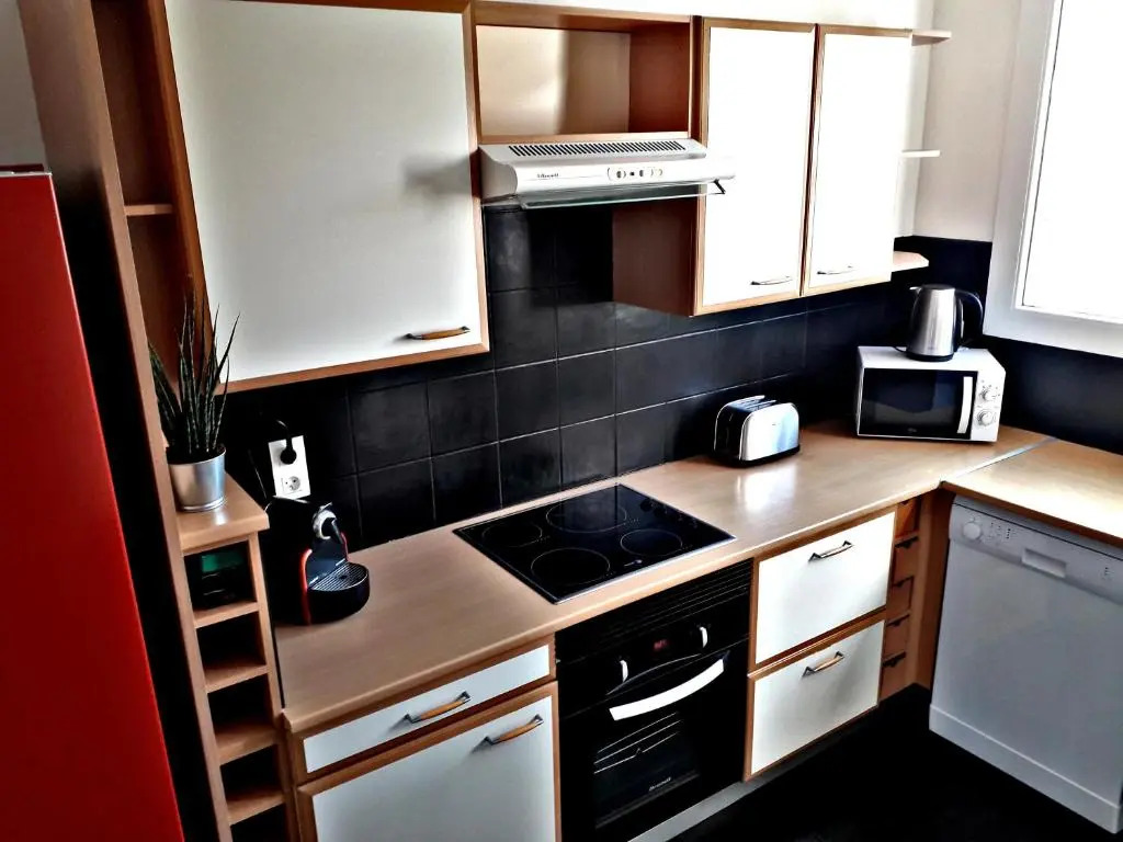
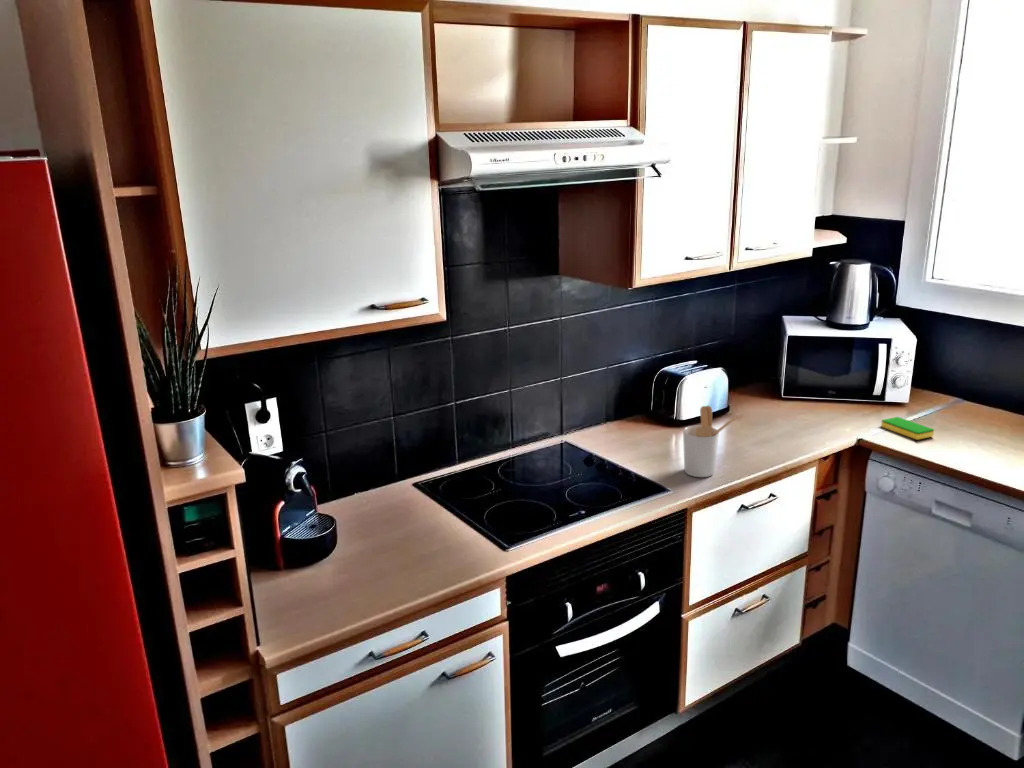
+ dish sponge [880,416,935,441]
+ utensil holder [682,405,740,478]
